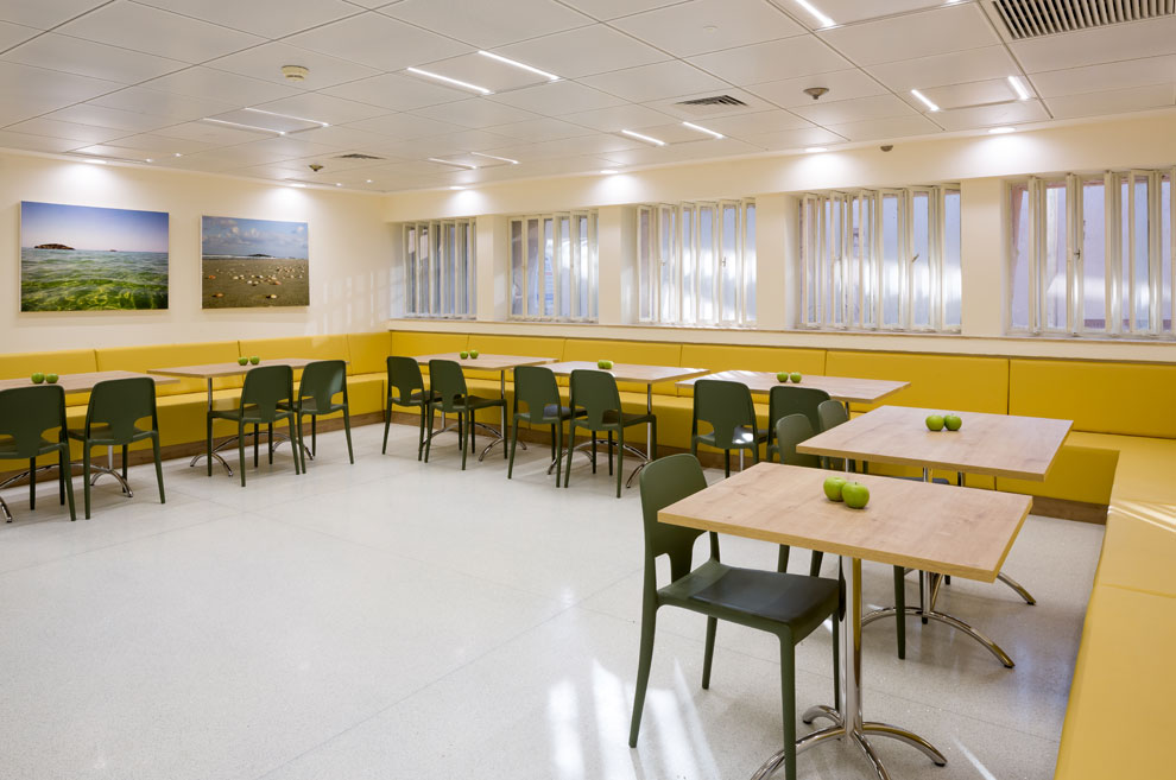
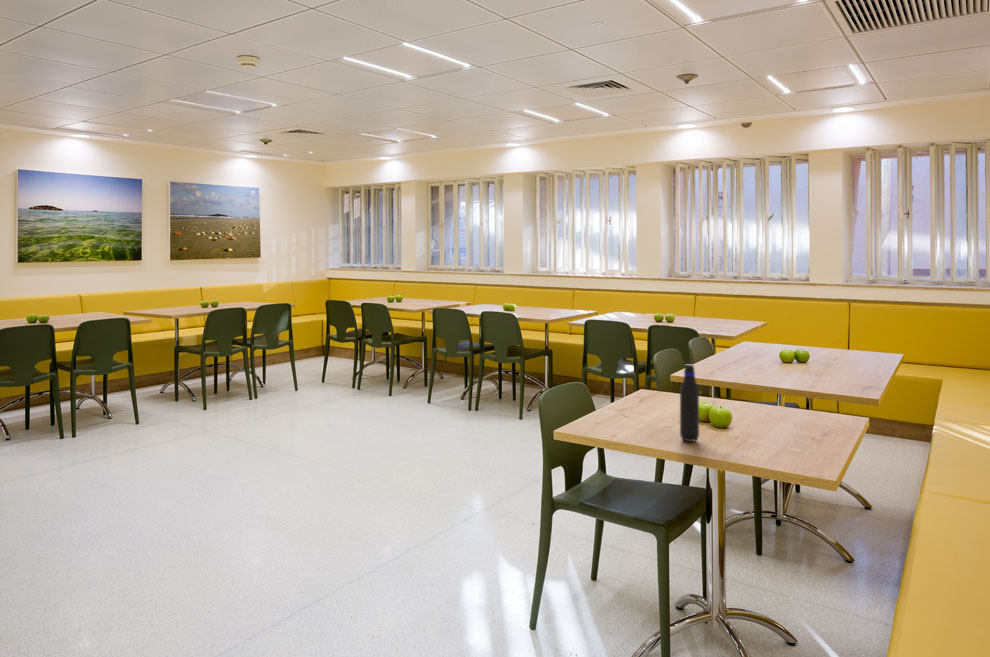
+ water bottle [679,364,700,443]
